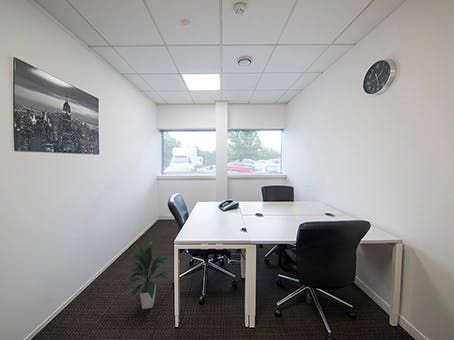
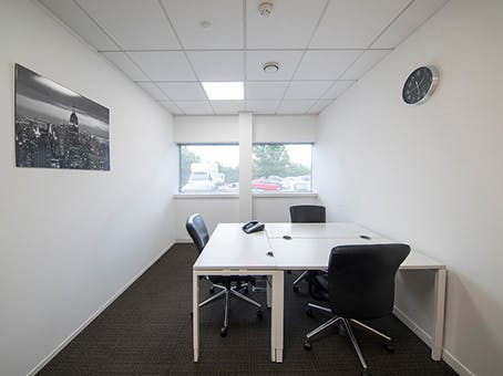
- indoor plant [120,241,171,310]
